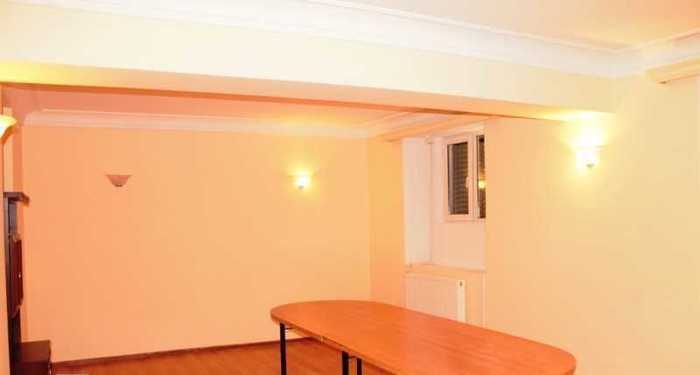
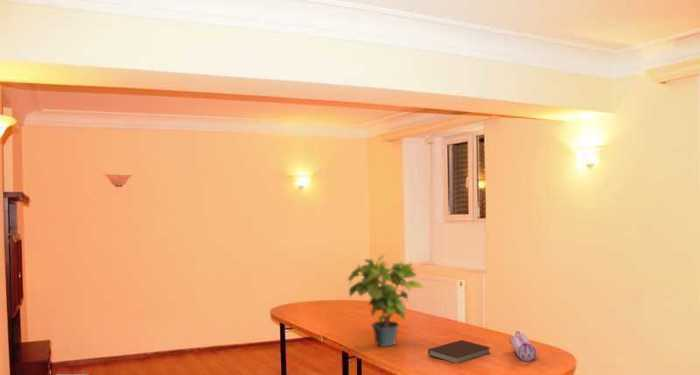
+ pencil case [508,330,537,362]
+ potted plant [346,254,424,348]
+ notebook [427,339,492,364]
